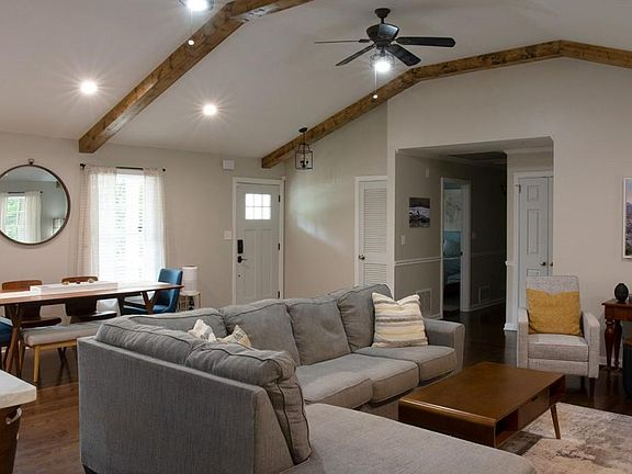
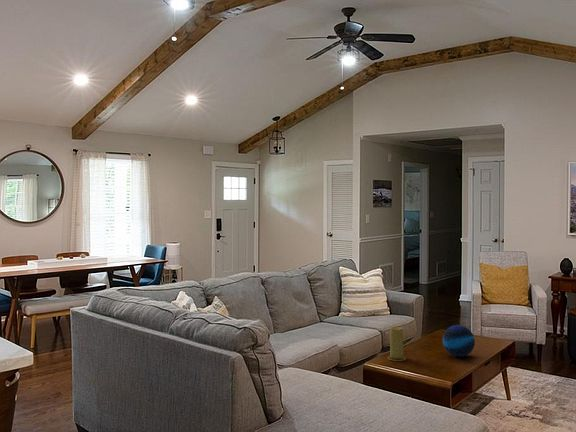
+ candle [387,326,406,362]
+ decorative orb [442,324,476,358]
